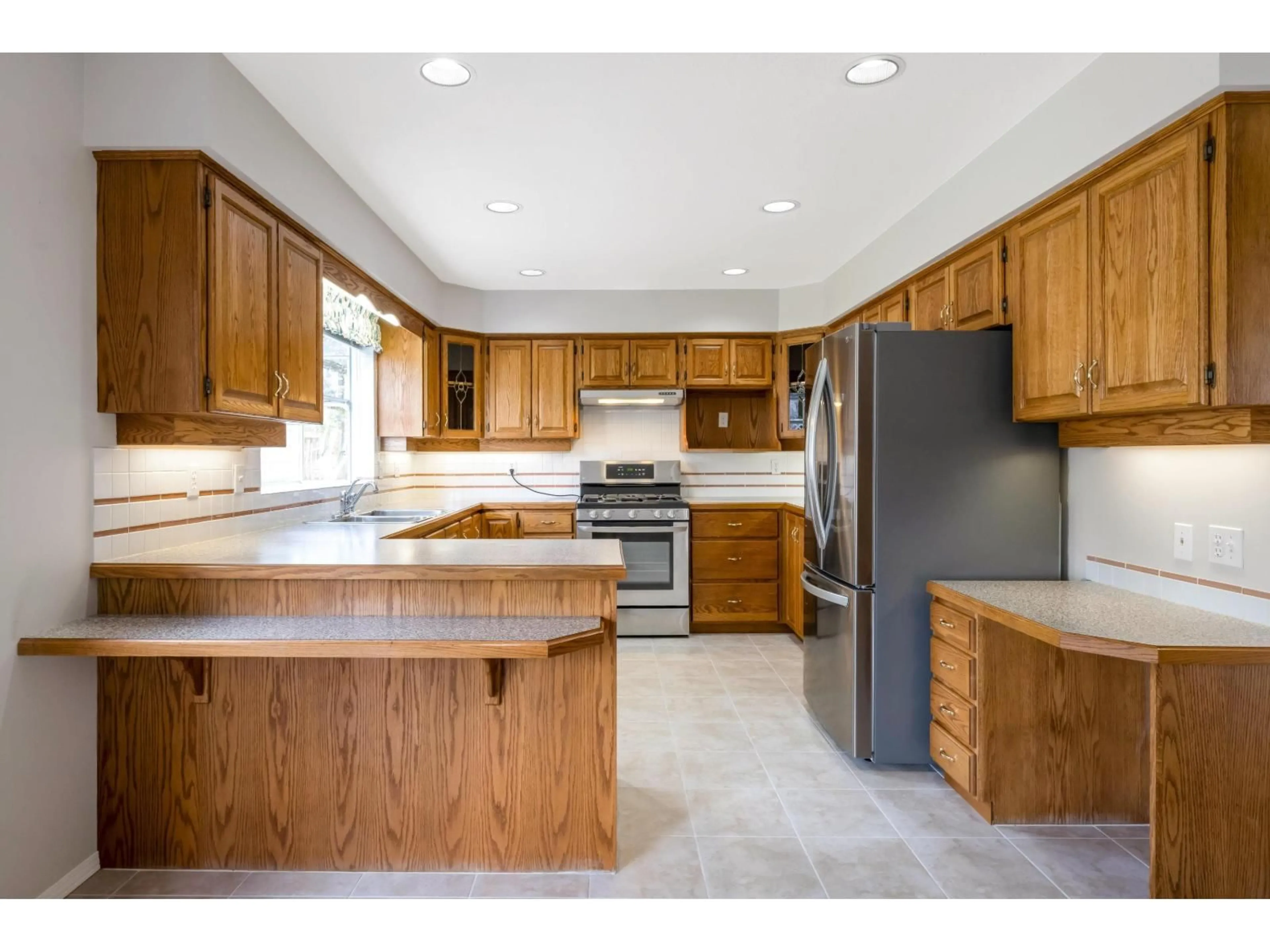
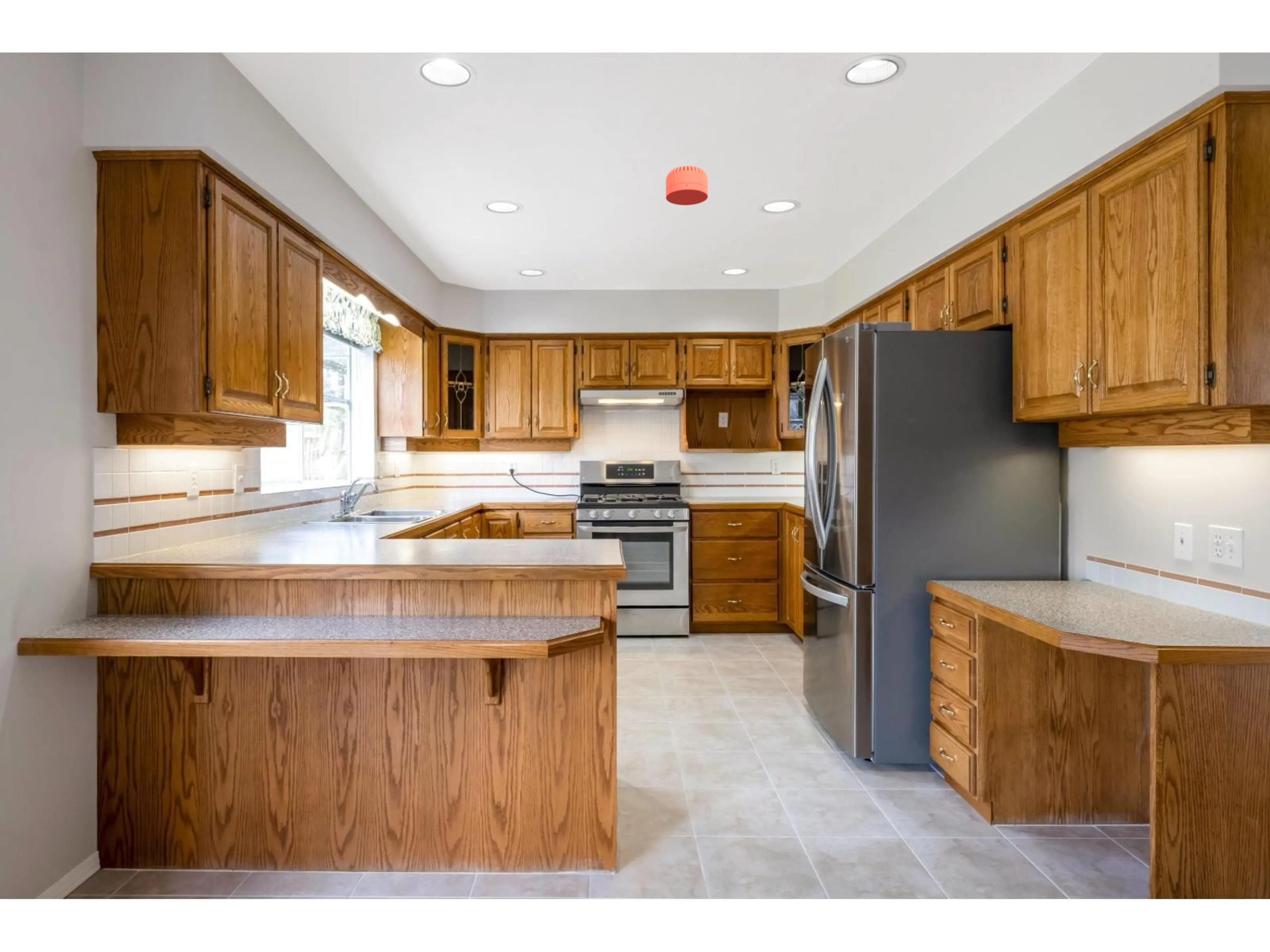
+ smoke detector [665,166,708,206]
